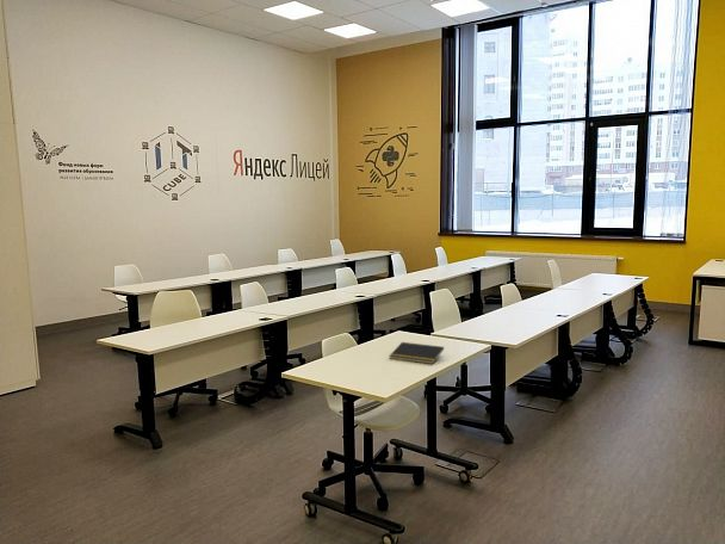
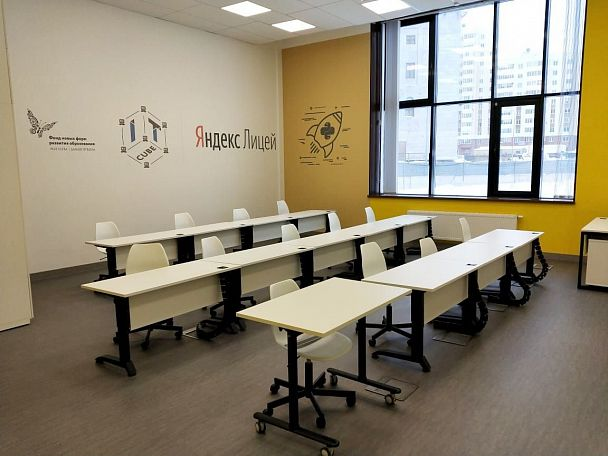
- notepad [388,341,445,365]
